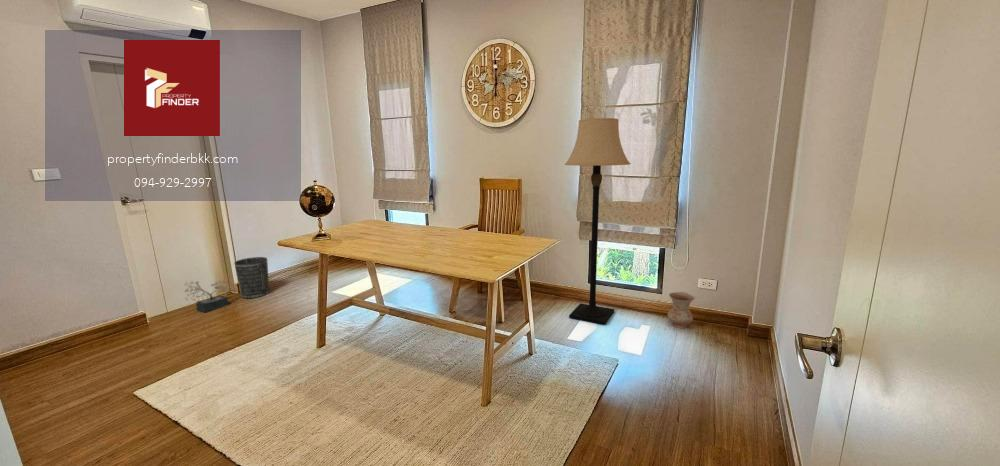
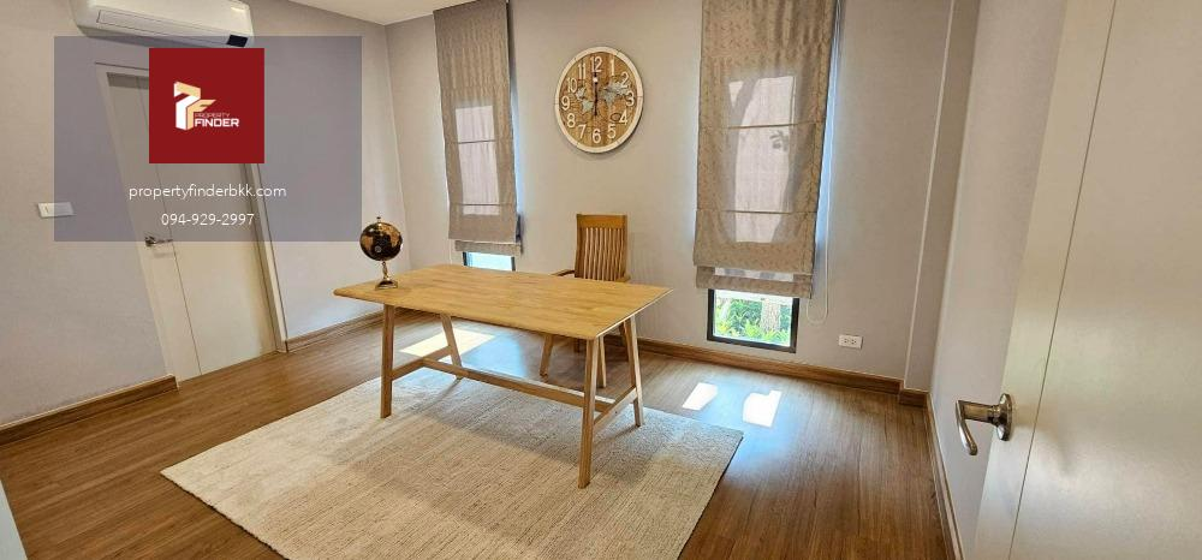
- decorative plant [184,280,231,313]
- wastebasket [234,256,270,299]
- lamp [564,117,632,325]
- ceramic jug [667,291,696,329]
